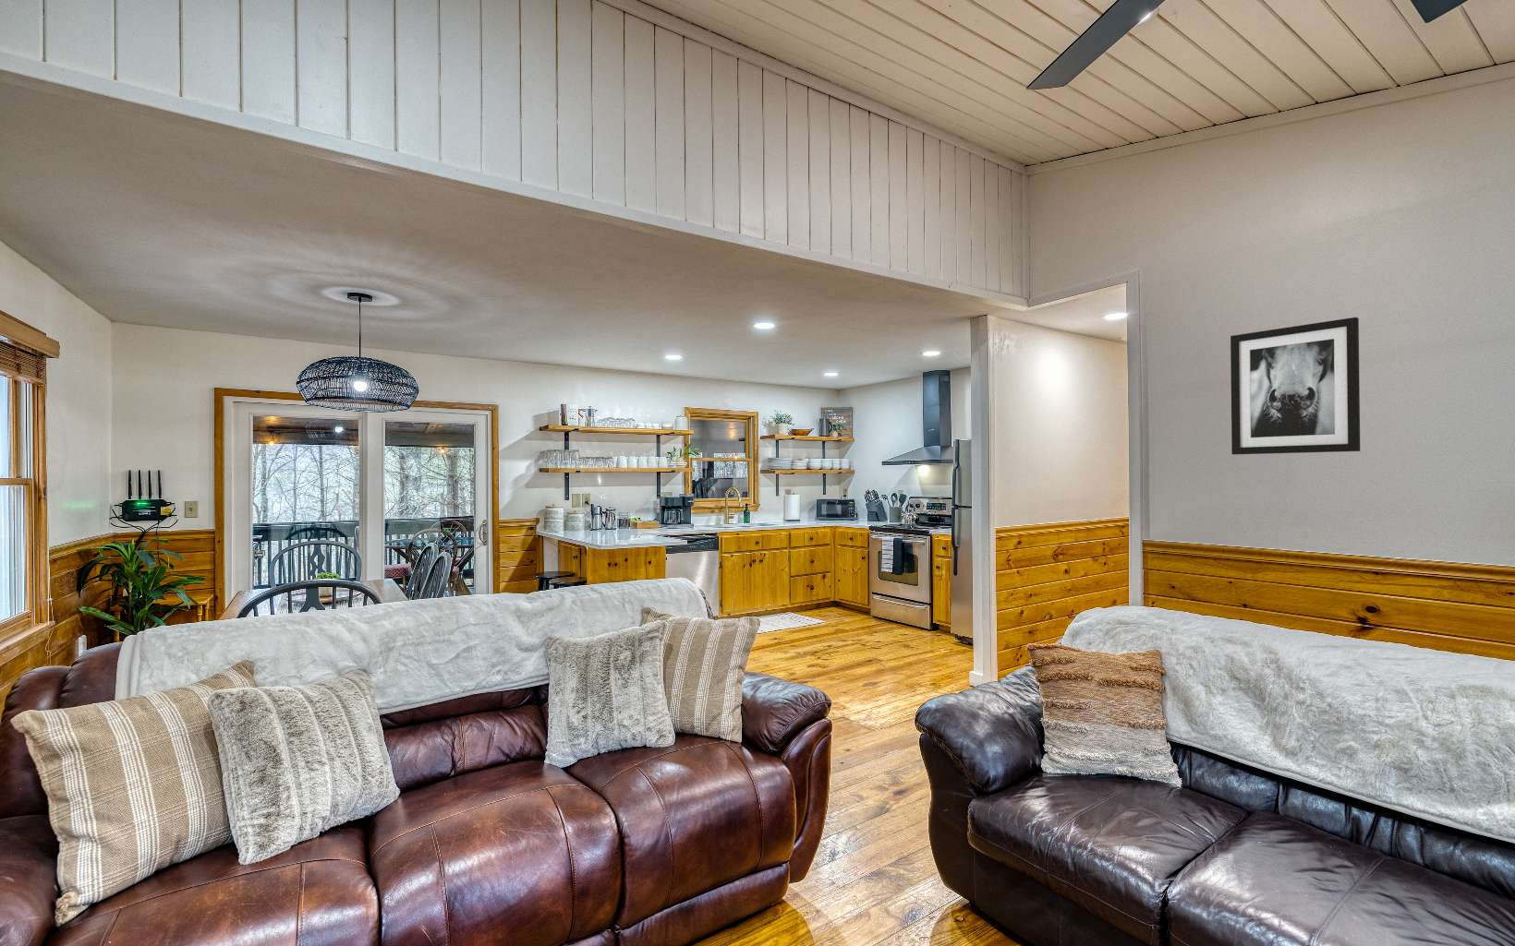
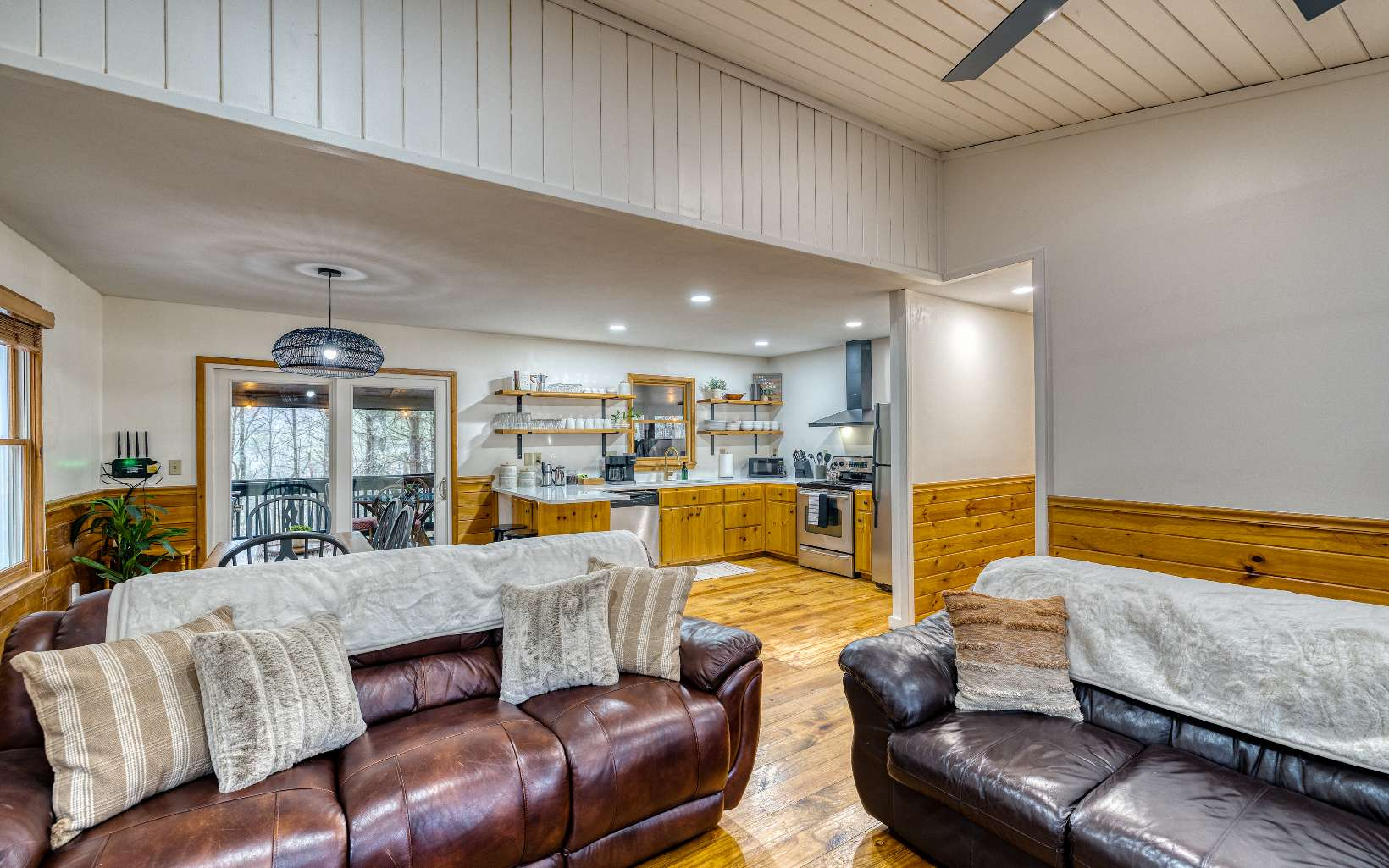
- wall art [1229,316,1361,454]
